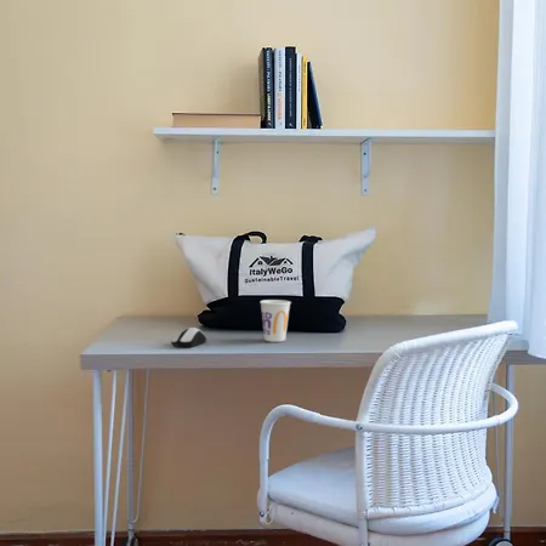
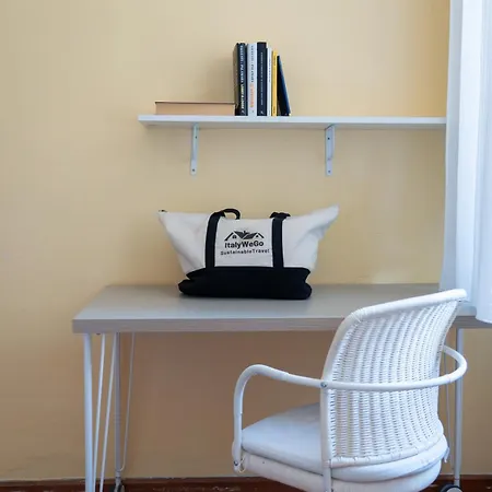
- computer mouse [170,326,207,348]
- cup [258,298,292,343]
